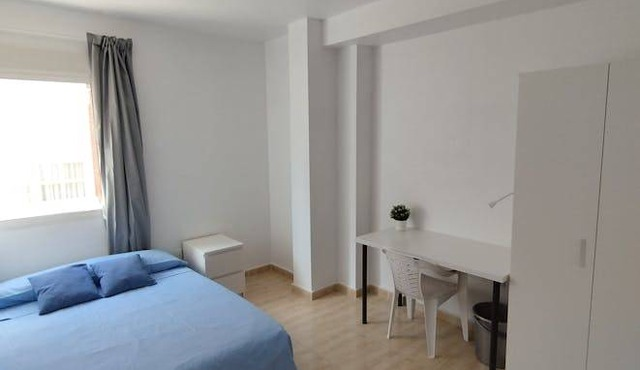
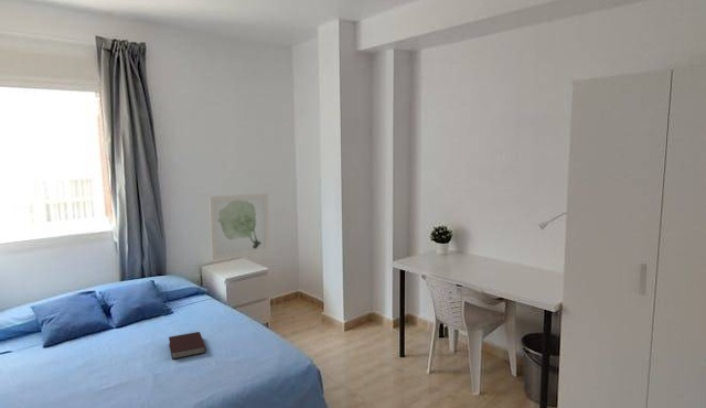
+ wall art [208,192,270,261]
+ book [168,331,207,361]
